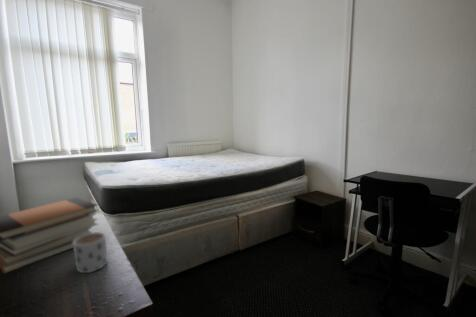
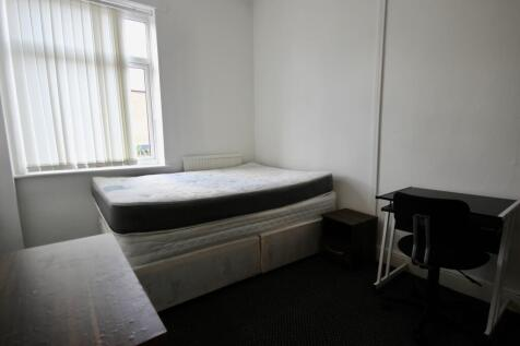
- book stack [0,196,99,275]
- mug [72,231,109,274]
